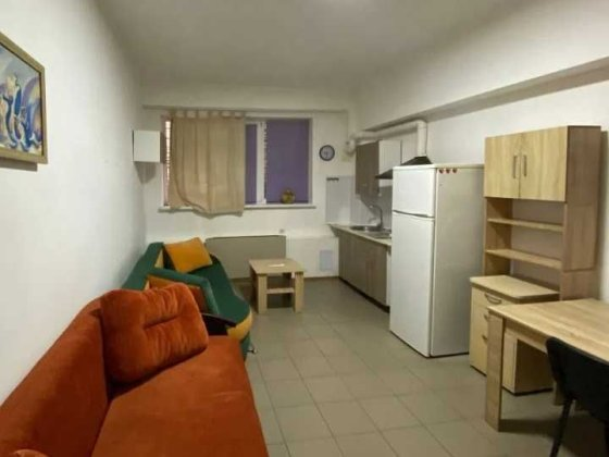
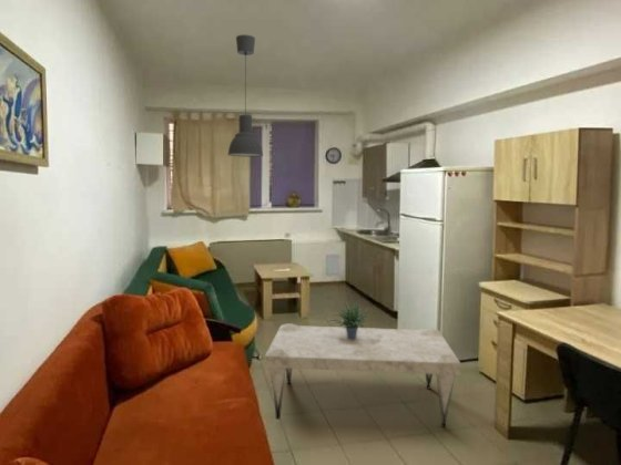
+ ceiling light [226,33,264,157]
+ potted plant [327,293,371,339]
+ coffee table [264,322,461,428]
